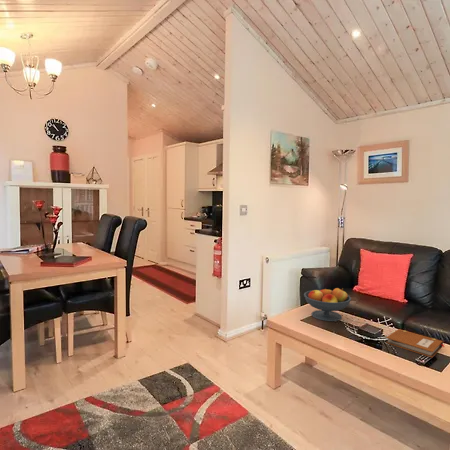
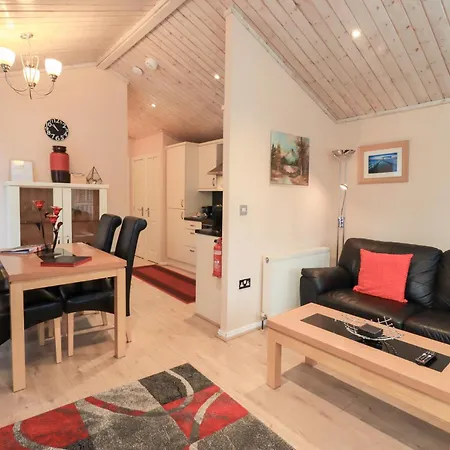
- notebook [385,328,445,358]
- fruit bowl [303,287,352,322]
